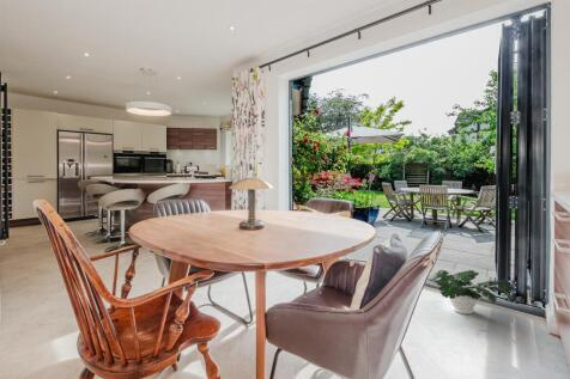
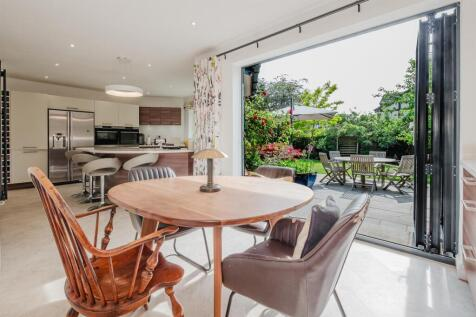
- potted plant [428,269,515,316]
